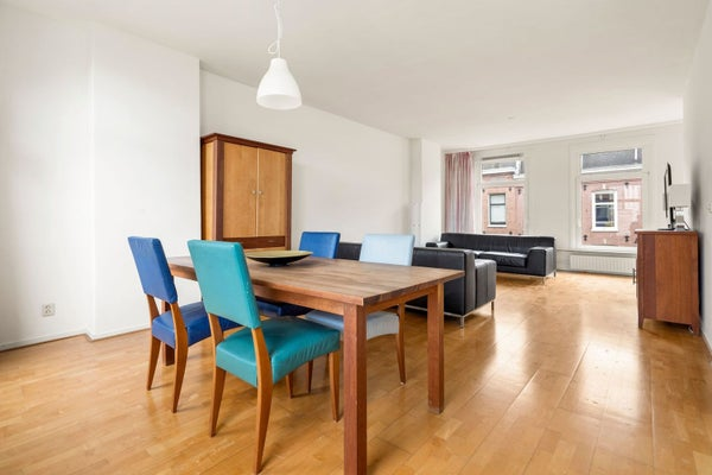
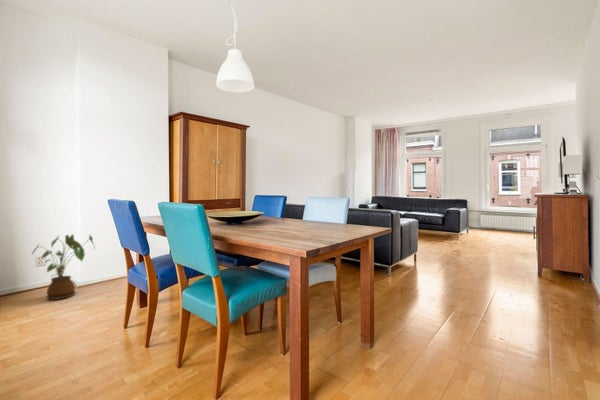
+ house plant [31,233,96,301]
